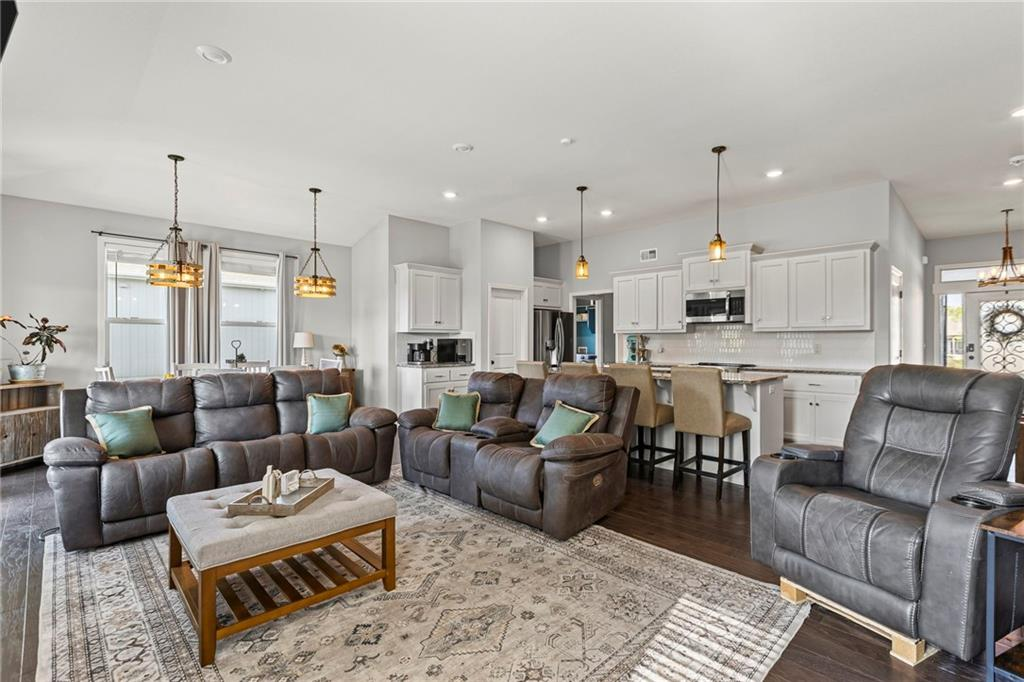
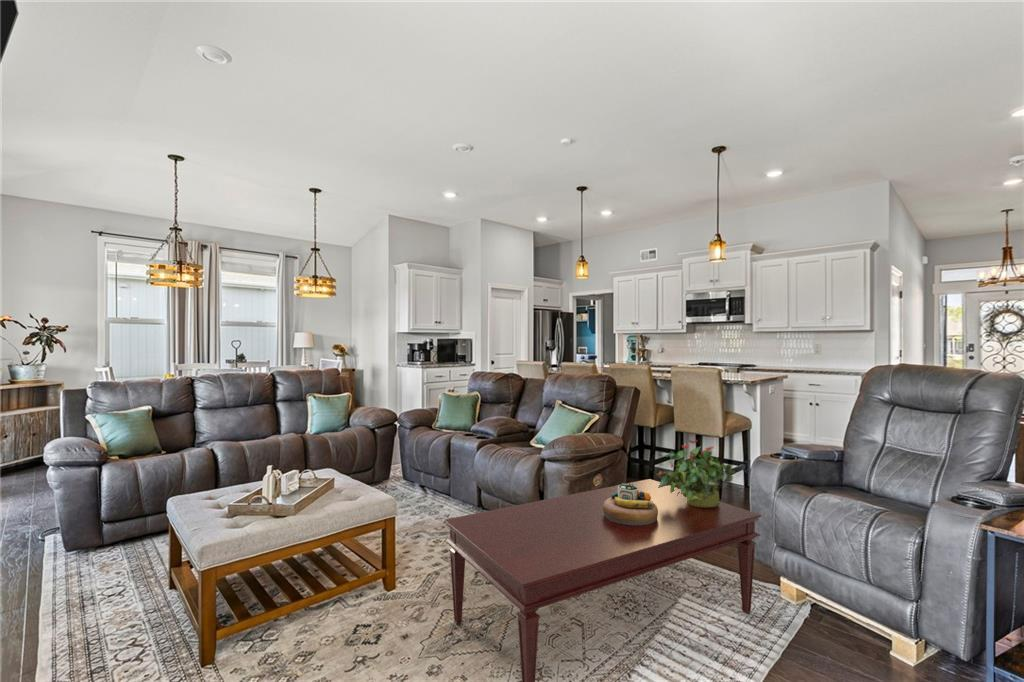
+ coffee table [443,478,762,682]
+ decorative bowl [603,481,658,525]
+ potted plant [656,439,736,507]
